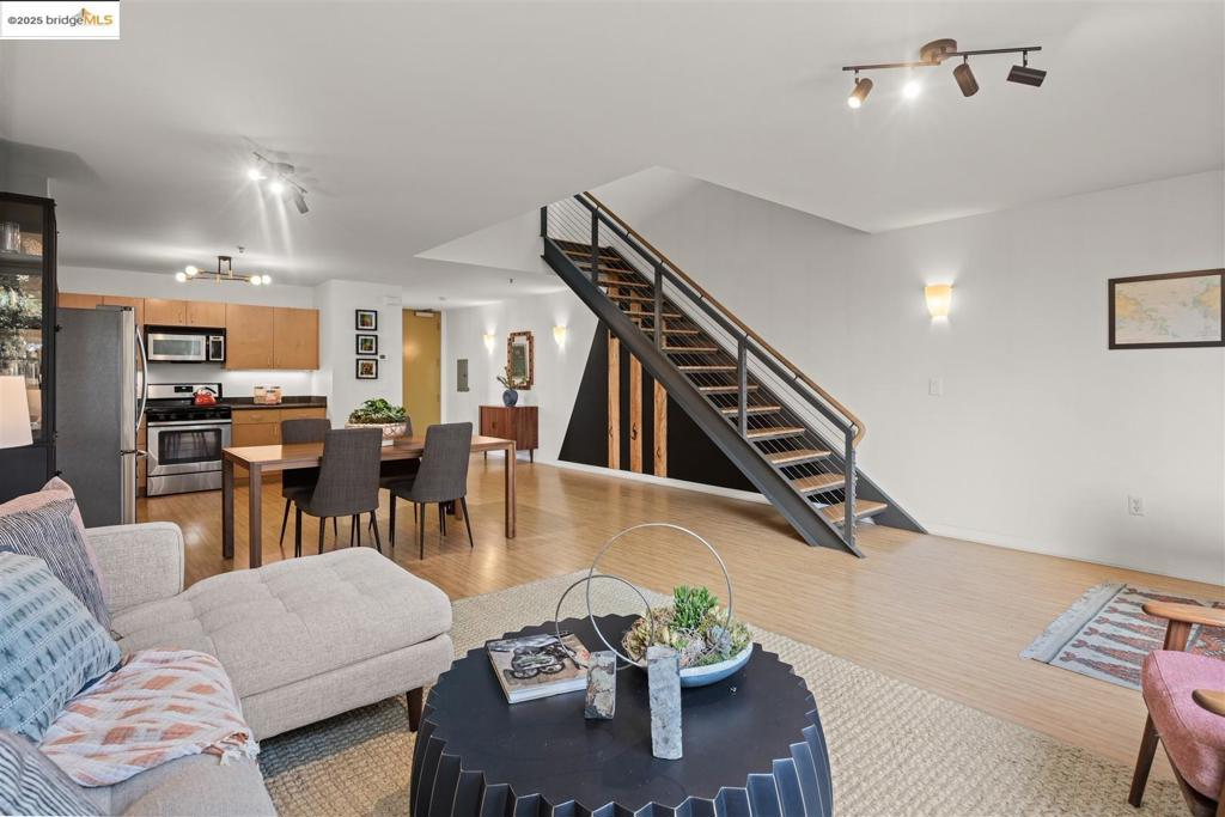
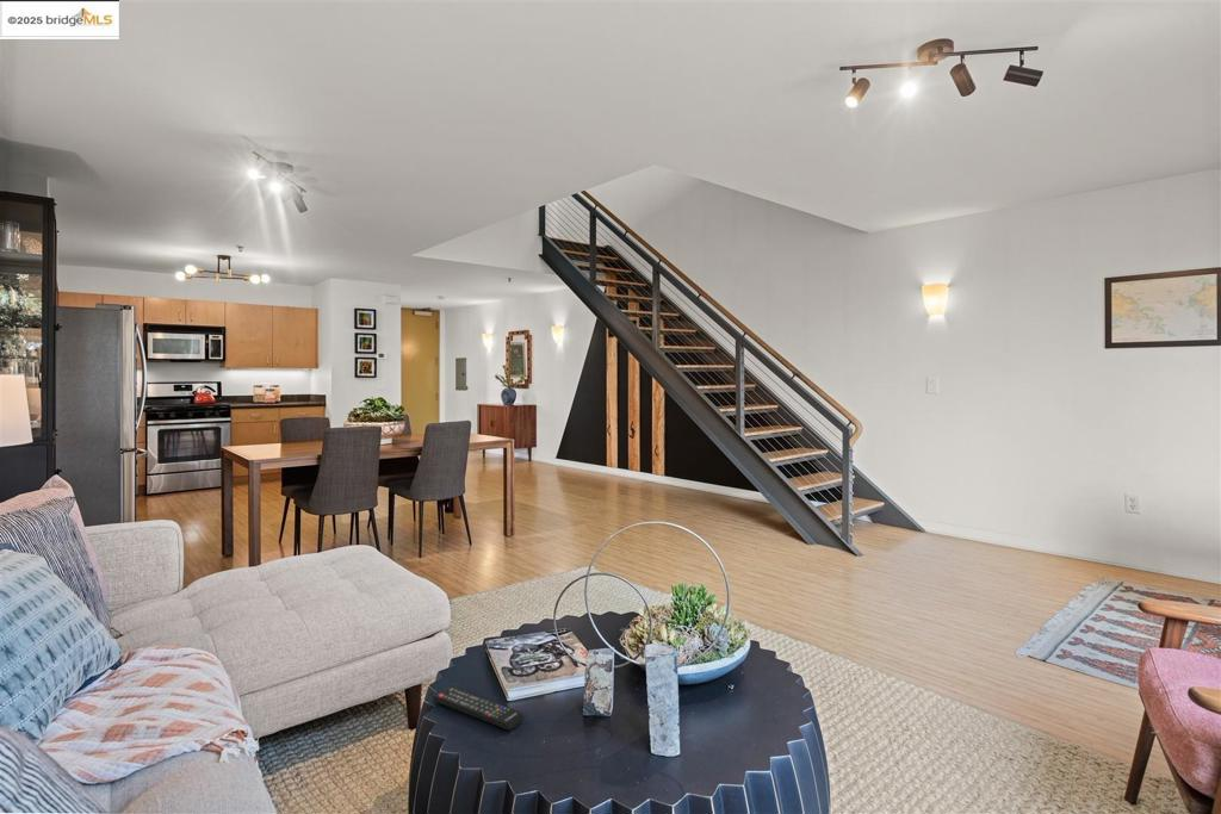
+ remote control [430,685,525,732]
